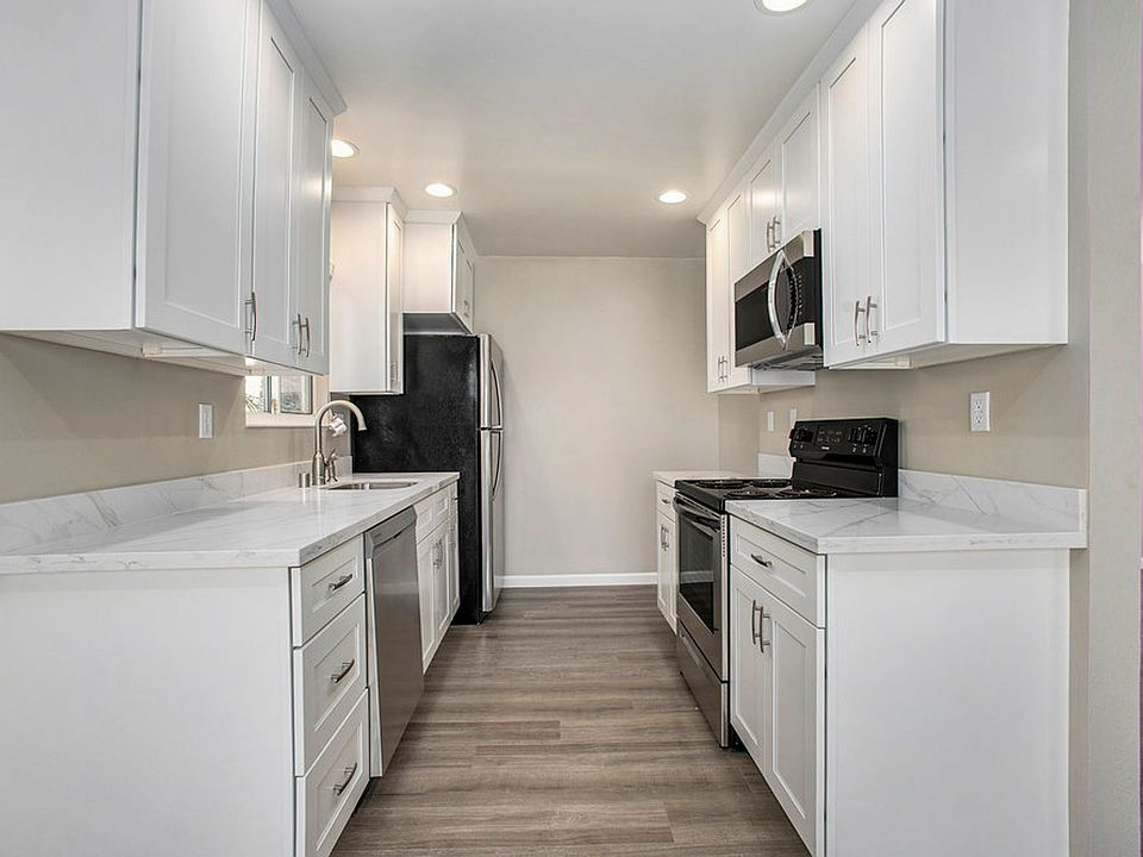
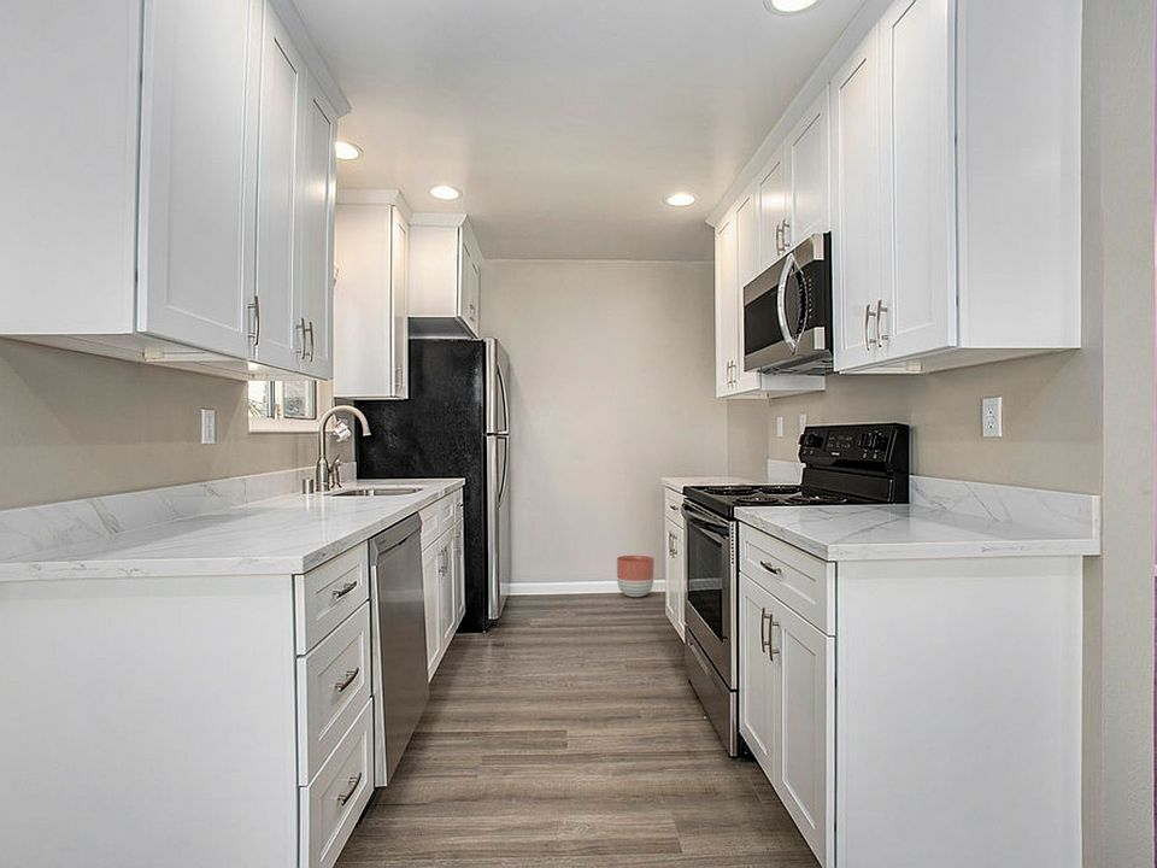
+ planter [616,555,656,598]
